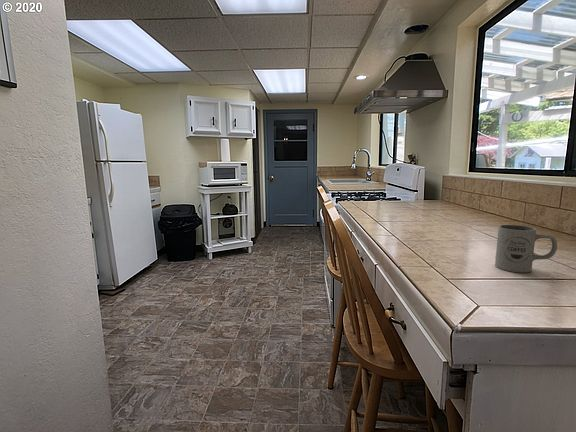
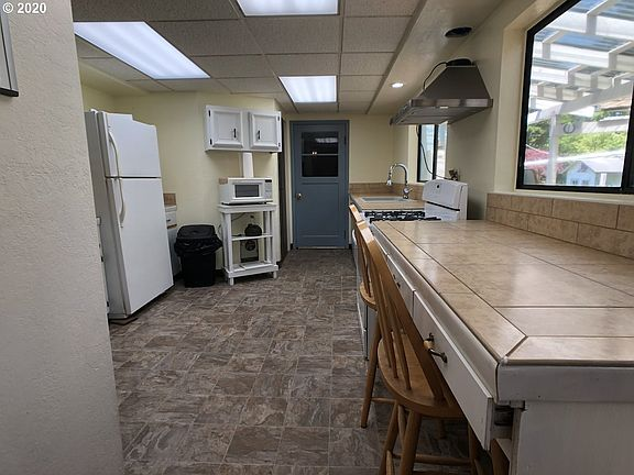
- mug [494,224,558,273]
